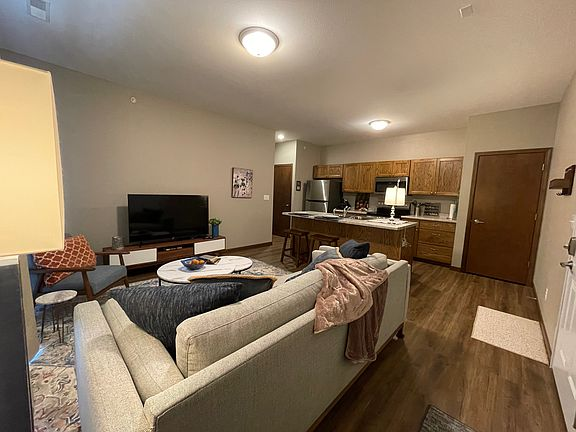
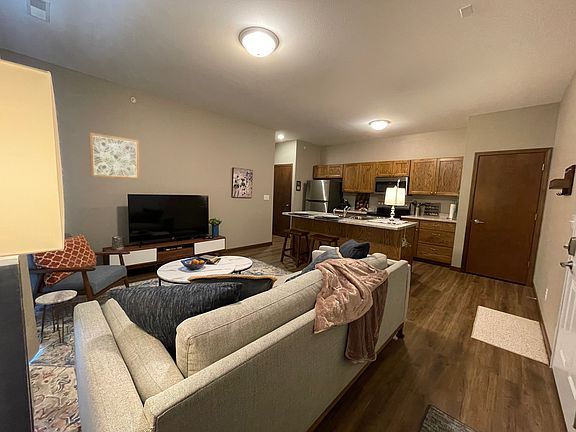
+ wall art [89,132,140,181]
